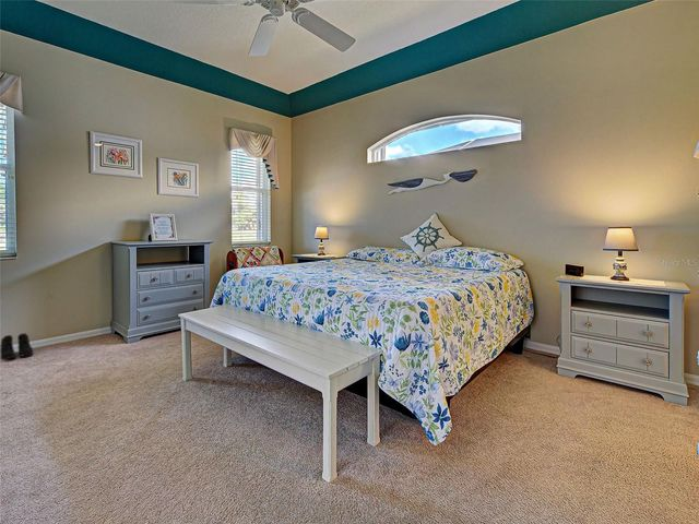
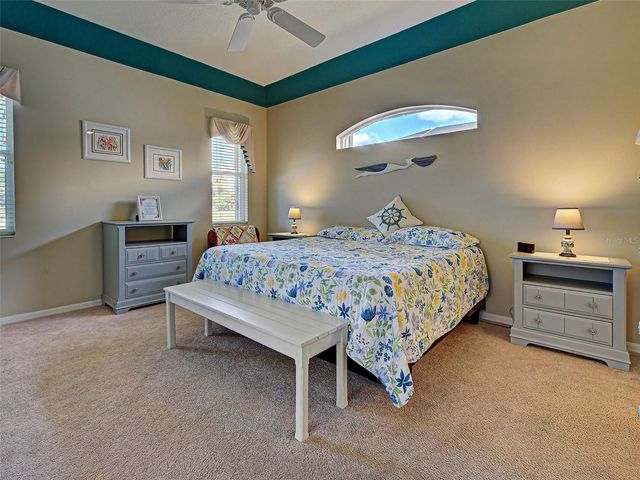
- boots [0,332,34,360]
